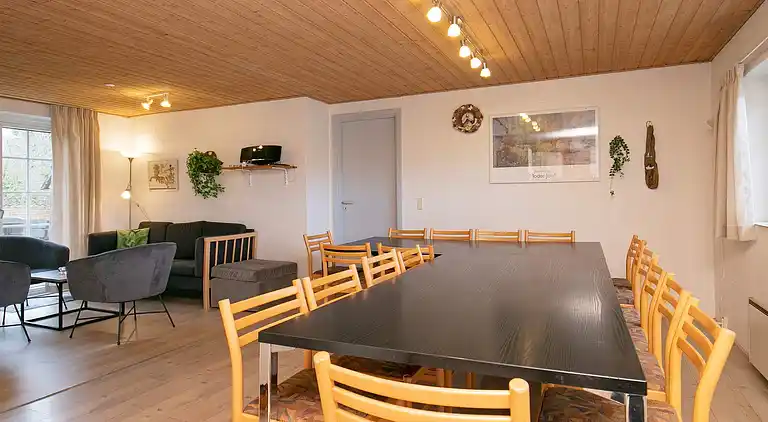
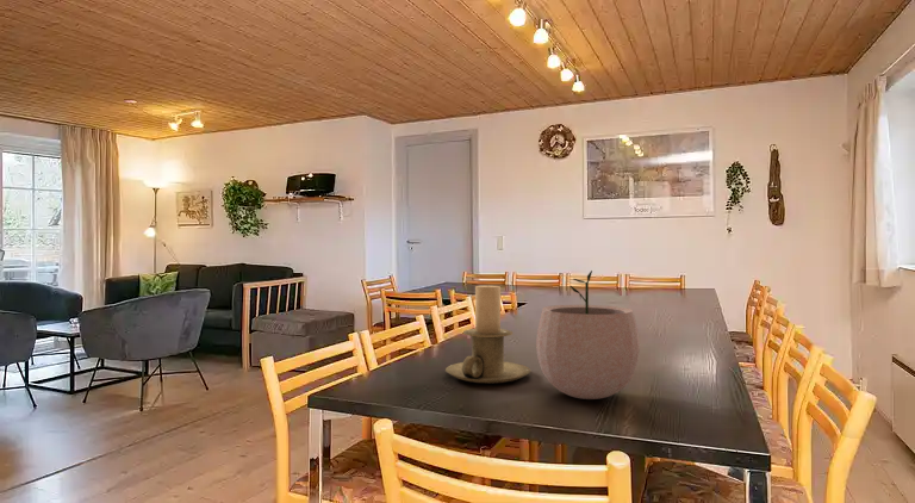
+ plant pot [535,269,641,400]
+ candle holder [444,284,533,384]
